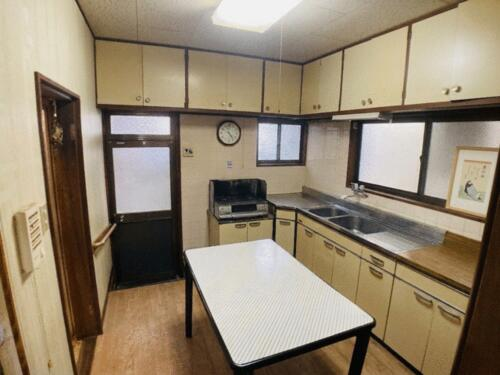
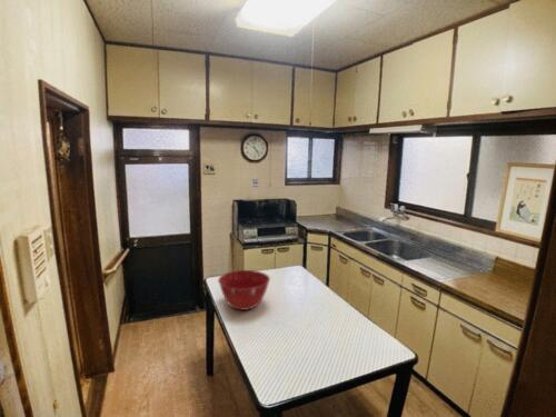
+ mixing bowl [217,269,271,311]
